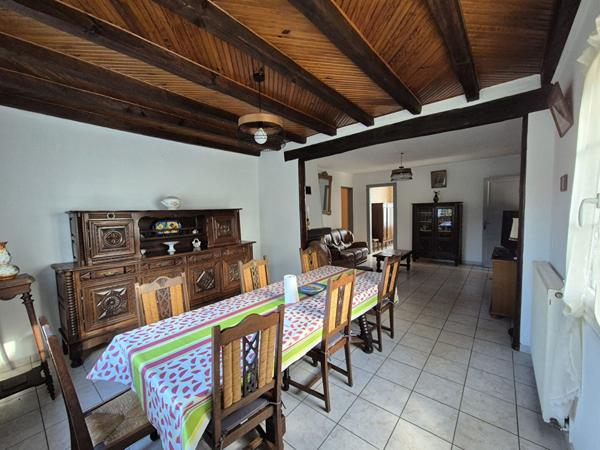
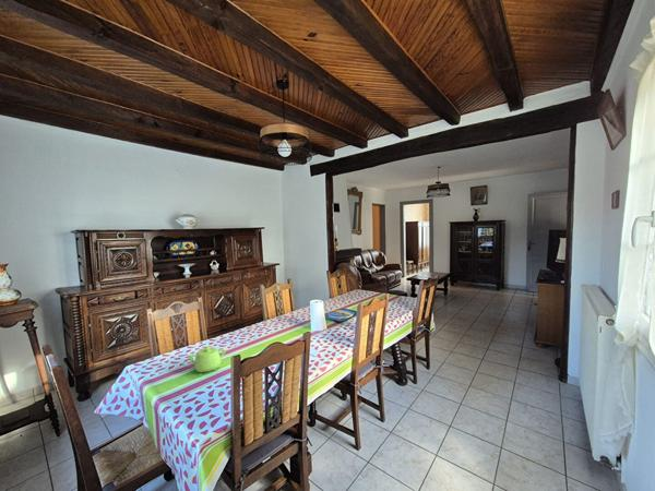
+ teapot [188,345,226,373]
